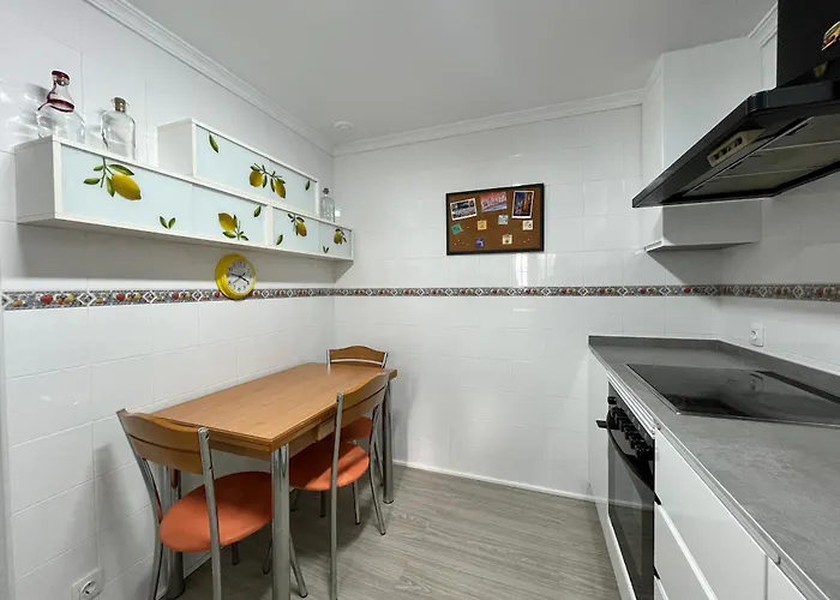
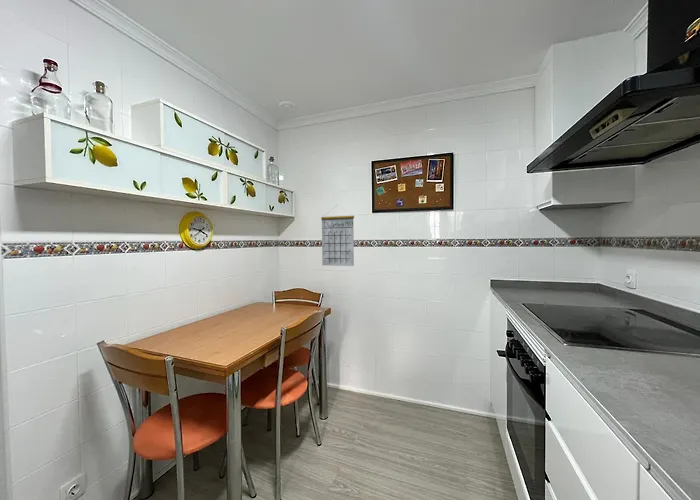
+ calendar [320,205,355,267]
